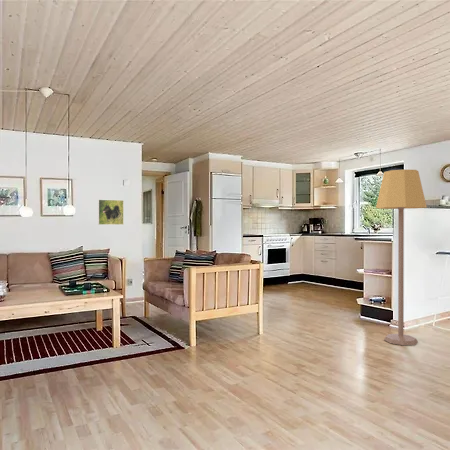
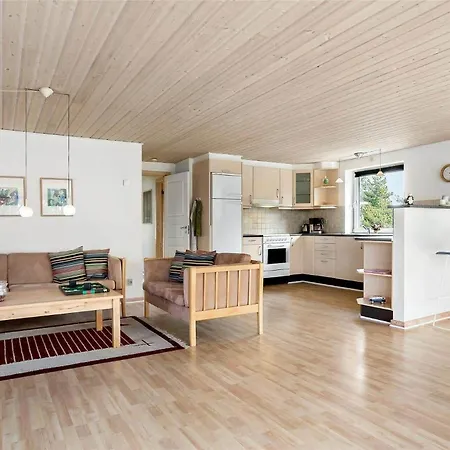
- lamp [375,168,428,346]
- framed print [97,199,125,226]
